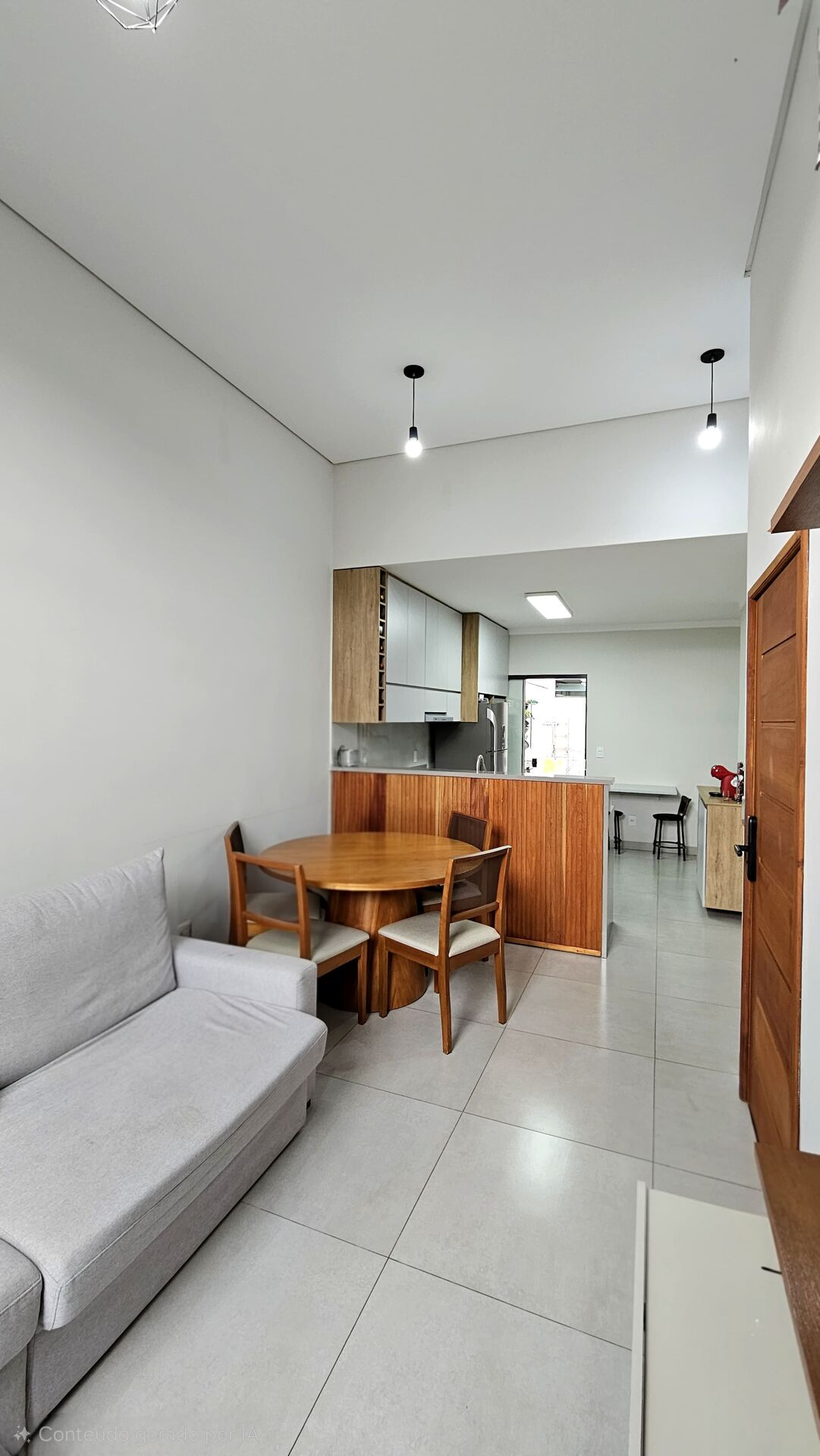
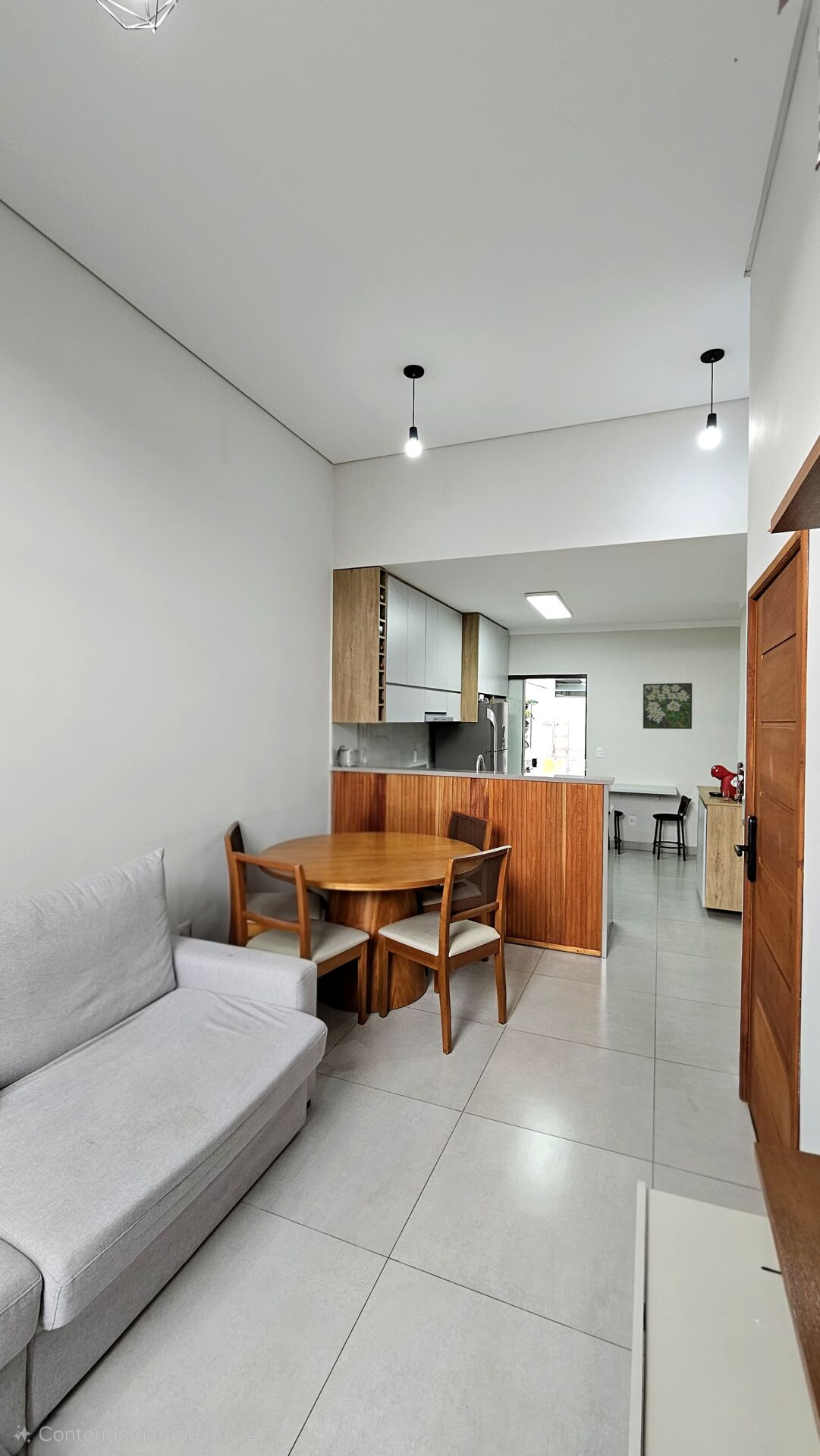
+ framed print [642,682,693,730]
